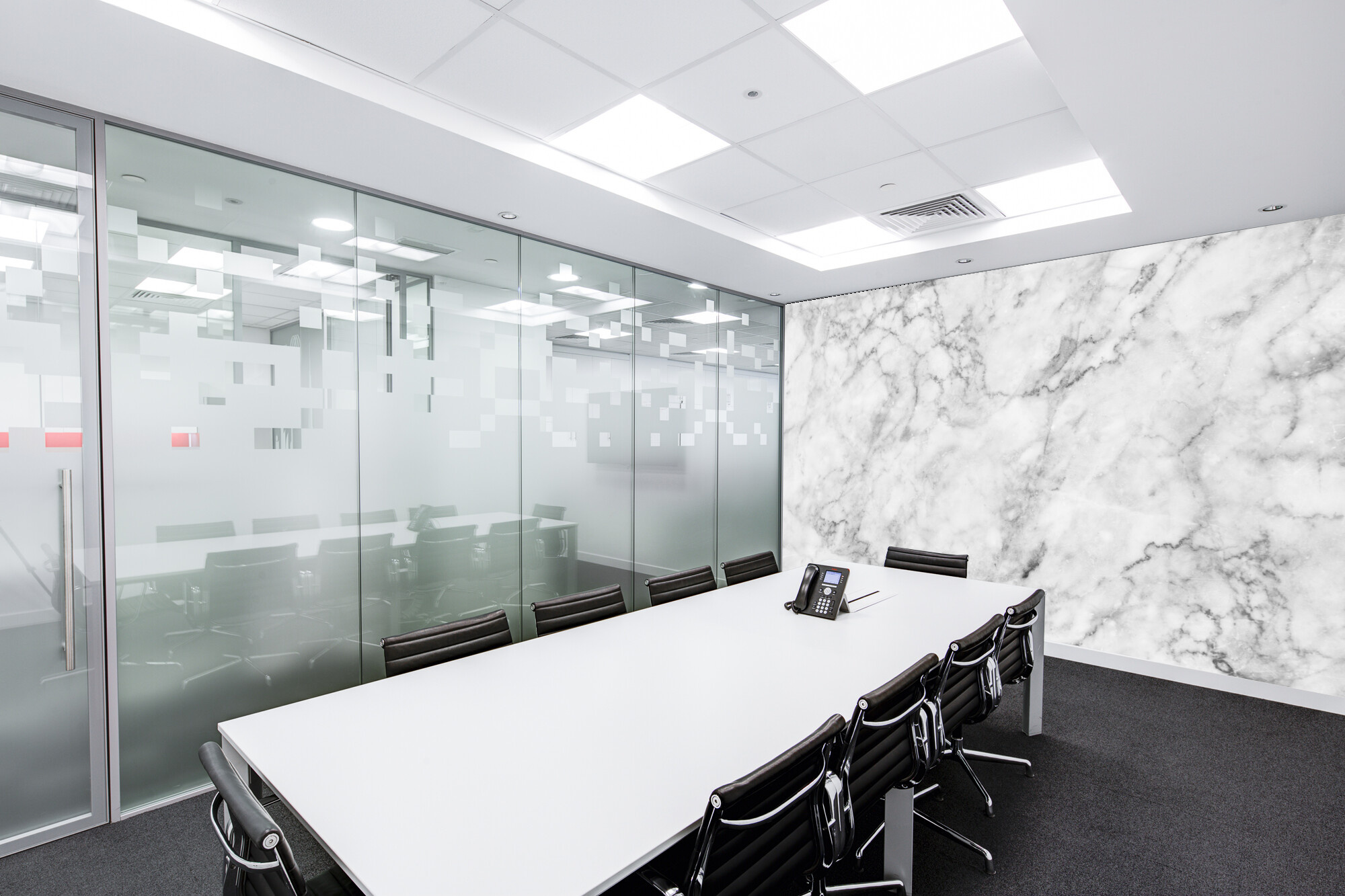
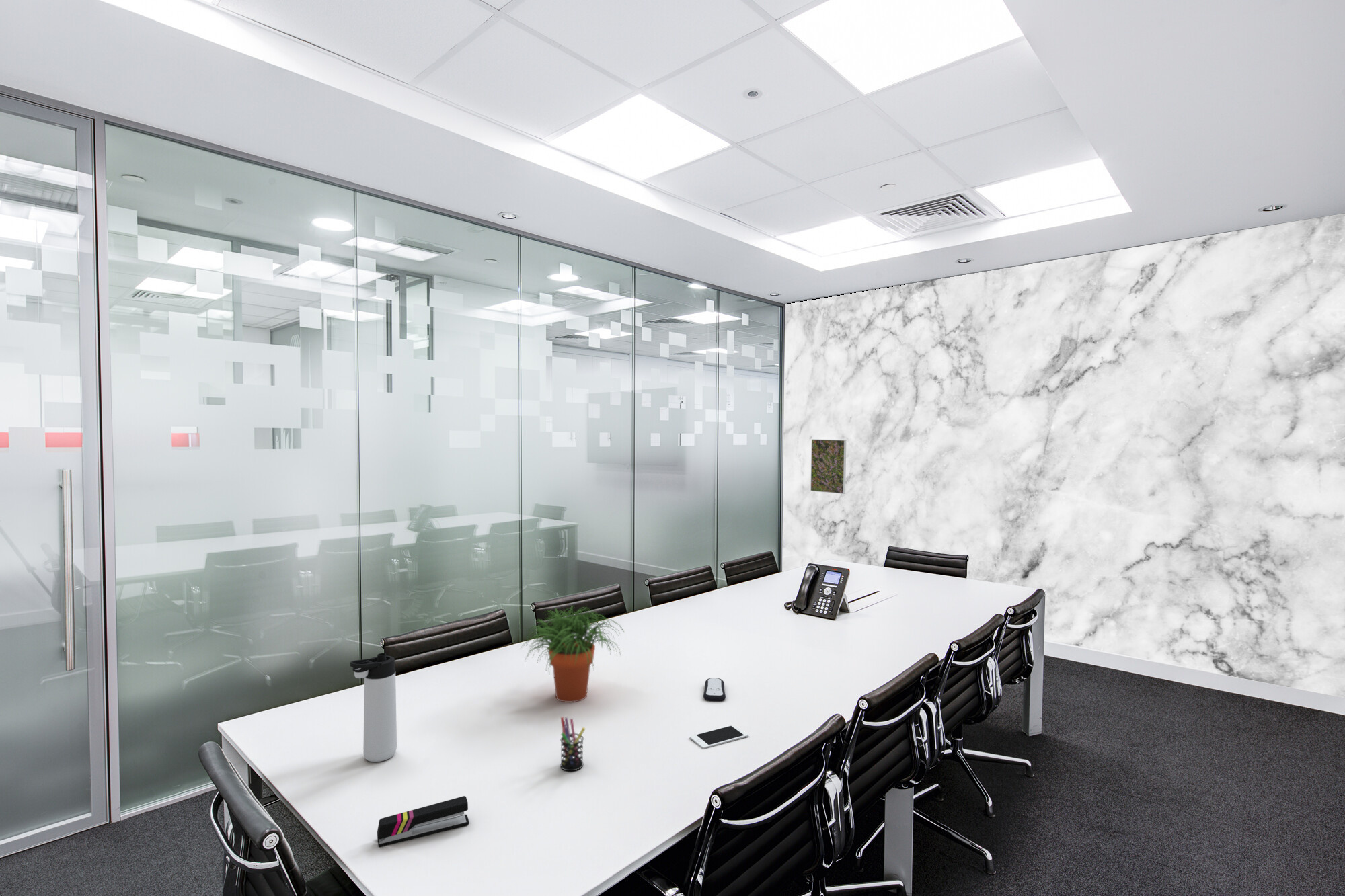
+ cell phone [689,724,749,749]
+ pen holder [560,716,586,772]
+ potted plant [521,605,625,703]
+ thermos bottle [349,653,397,762]
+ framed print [810,438,847,495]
+ remote control [703,677,726,702]
+ stapler [377,795,469,848]
